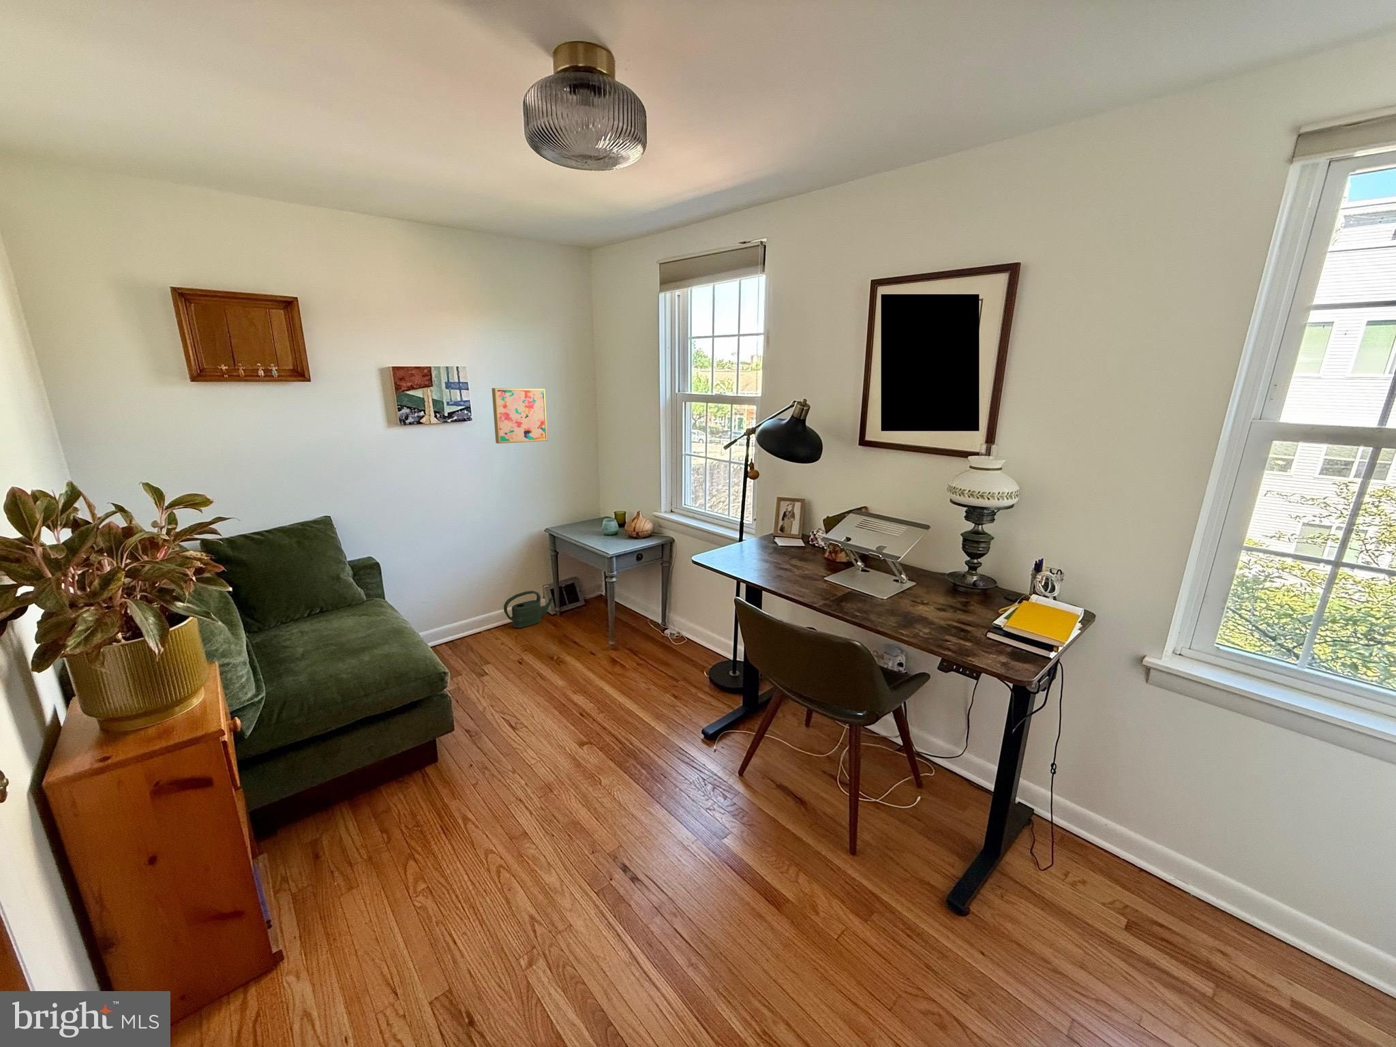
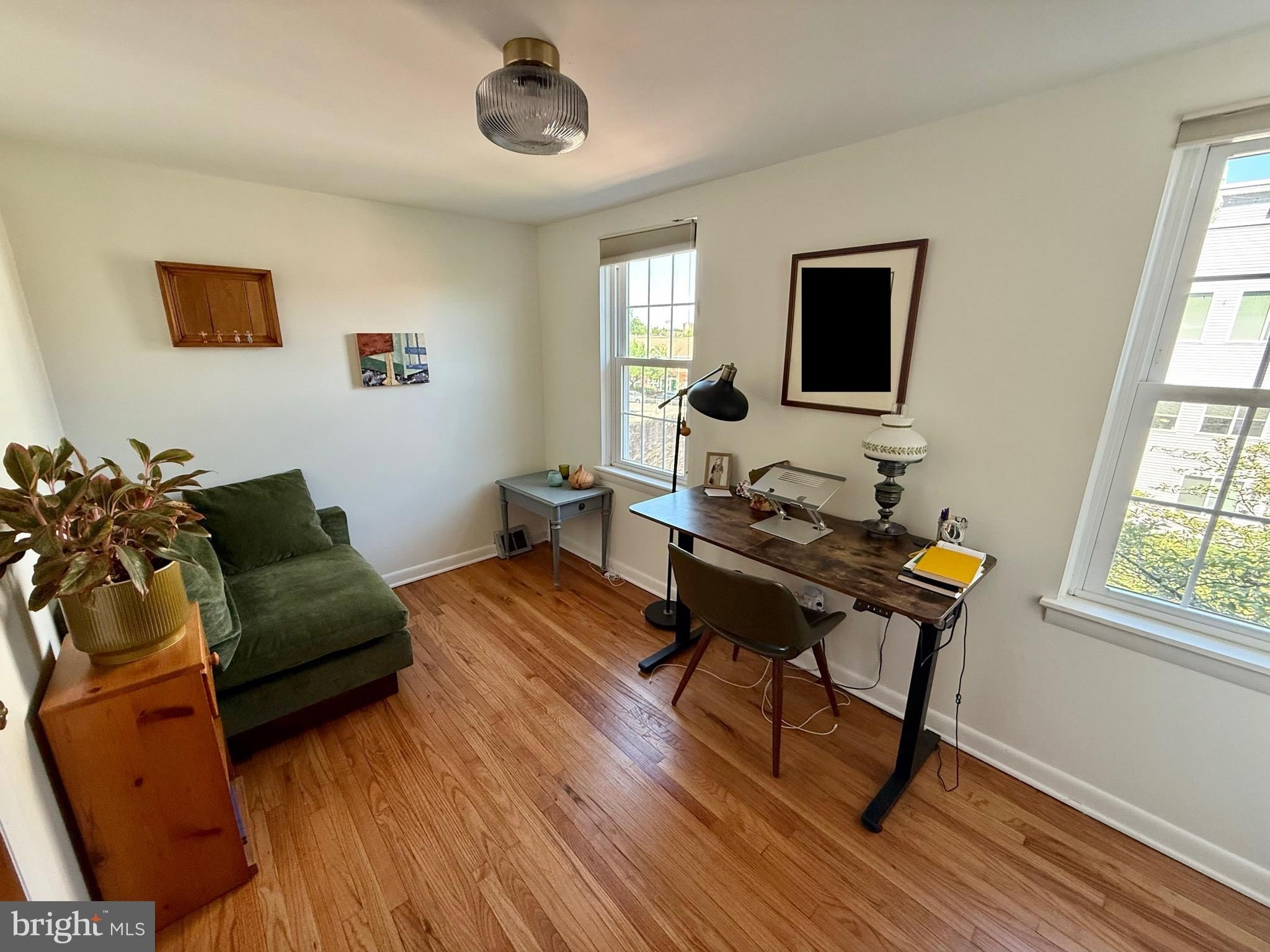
- watering can [503,591,554,628]
- wall art [491,387,549,444]
